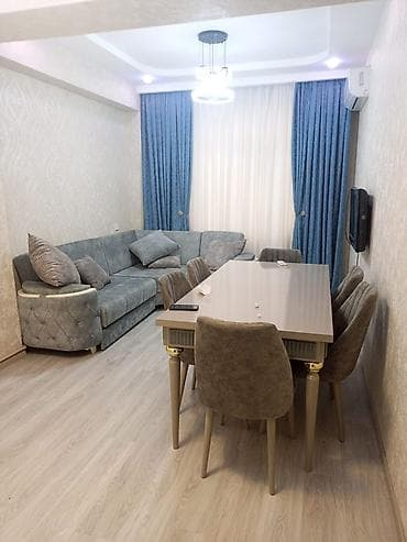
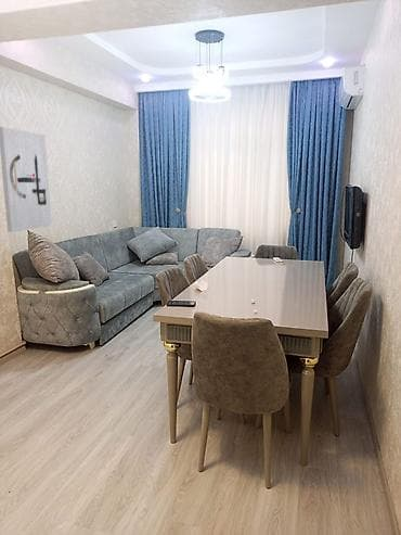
+ wall art [0,126,52,232]
